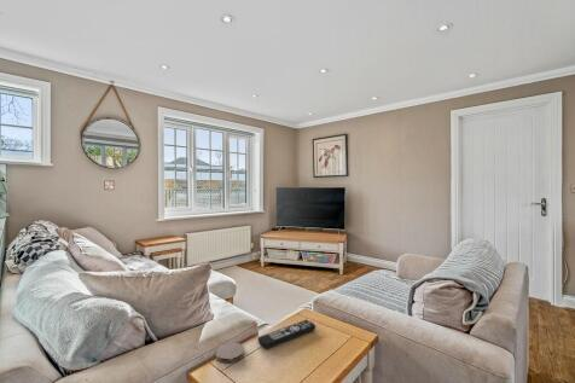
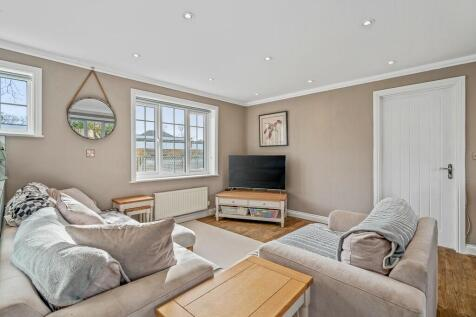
- coaster [215,341,245,364]
- remote control [257,319,316,349]
